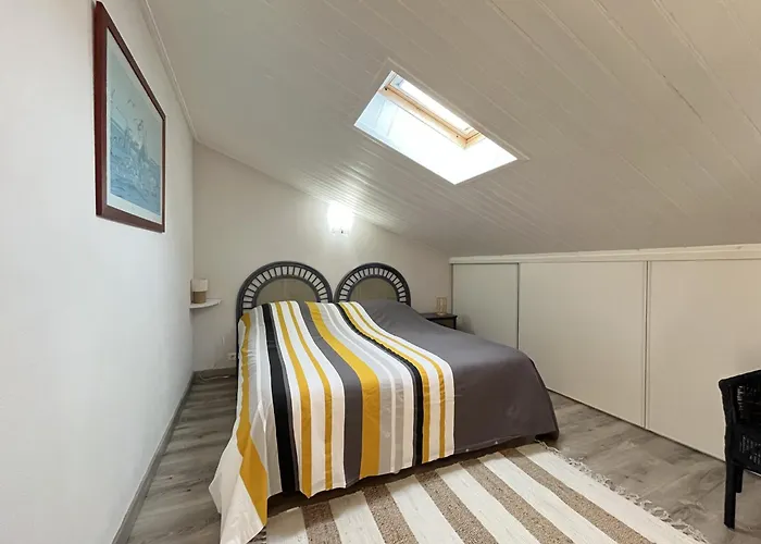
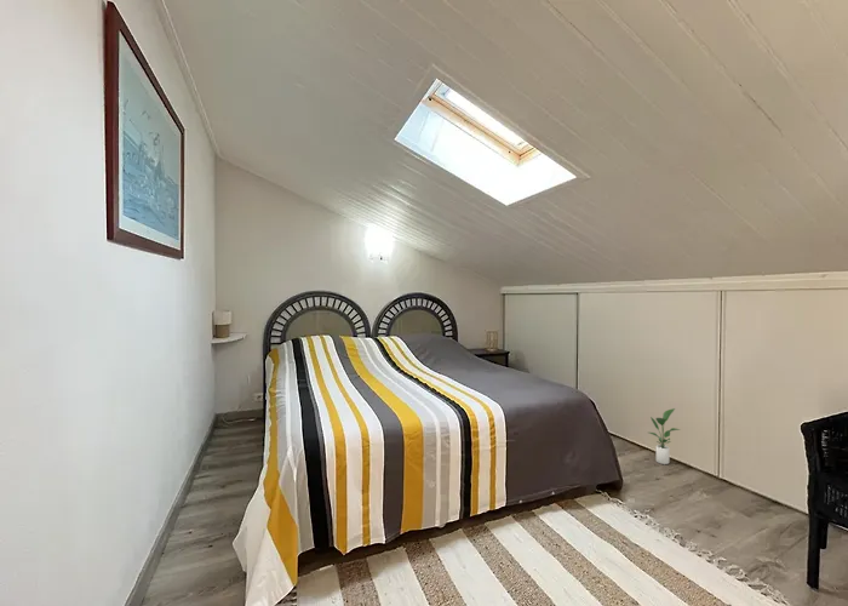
+ potted plant [648,407,681,465]
